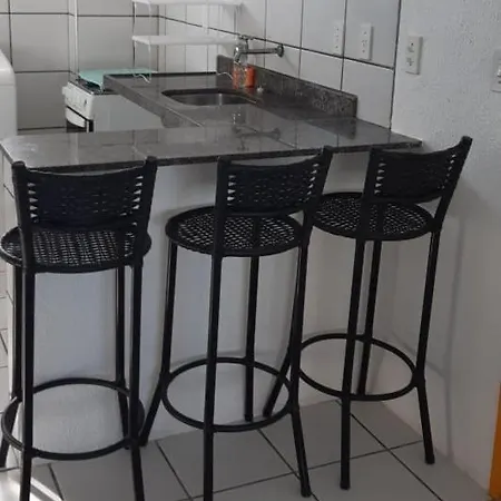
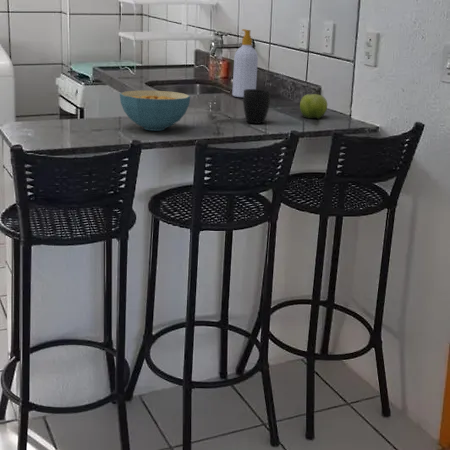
+ cereal bowl [119,89,191,132]
+ mug [242,88,272,124]
+ soap bottle [231,28,259,98]
+ fruit [299,92,328,120]
